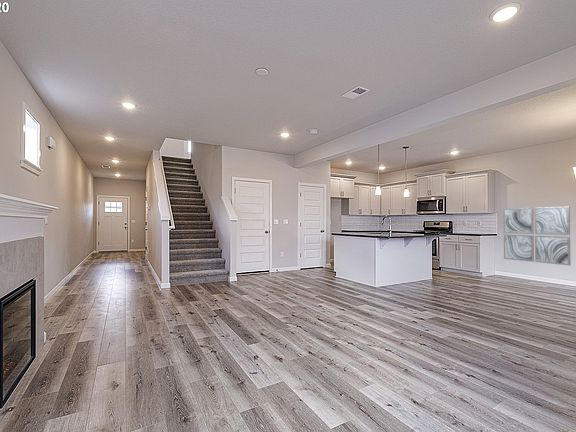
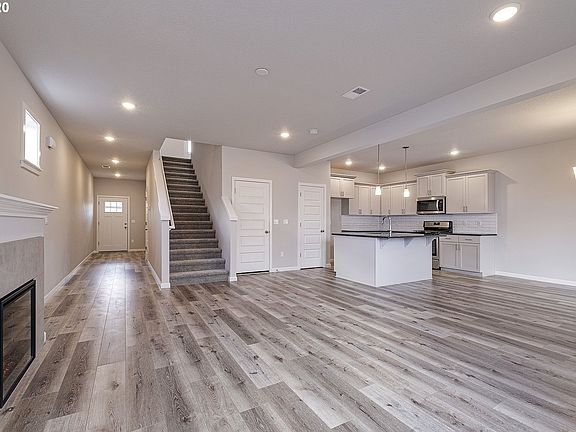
- wall art [502,206,572,266]
